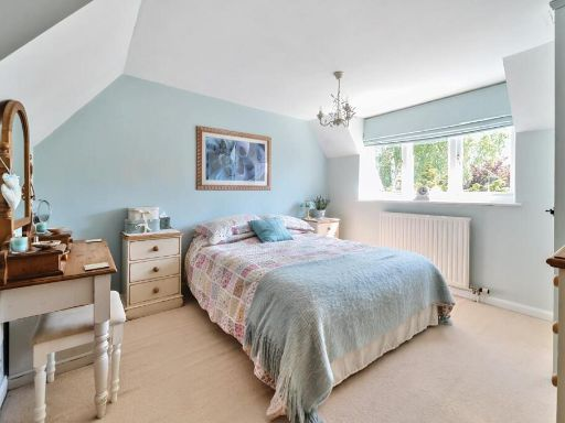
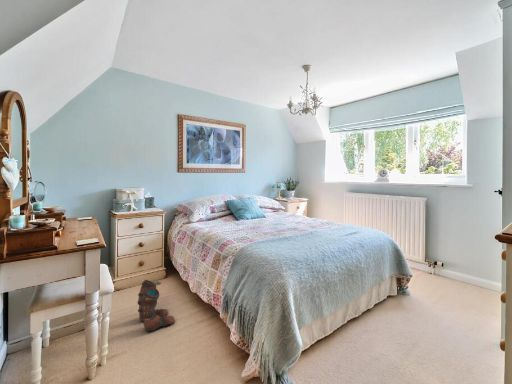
+ boots [136,279,176,333]
